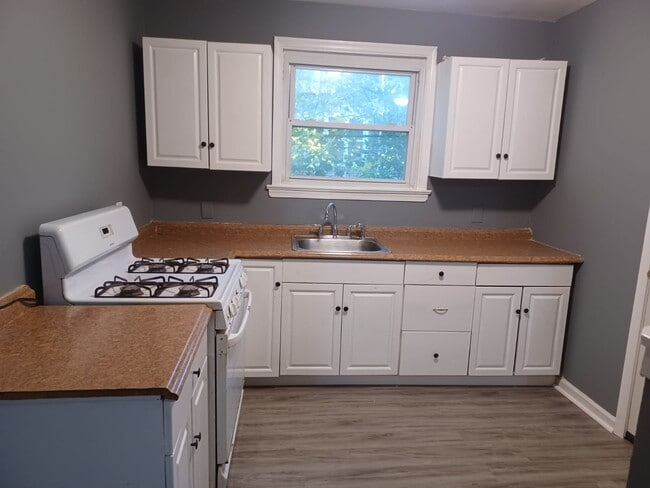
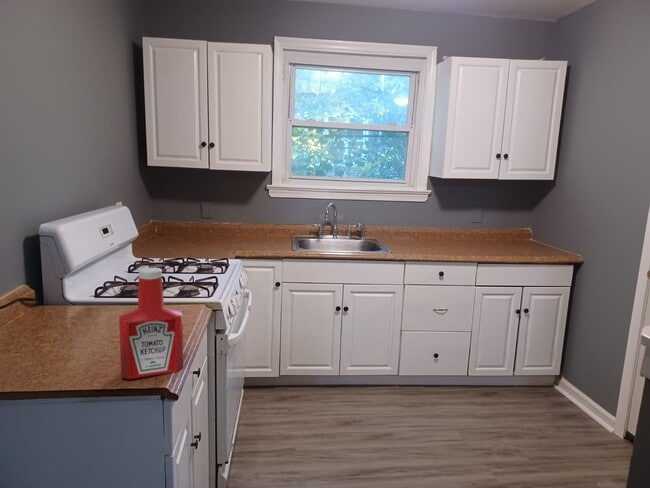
+ soap bottle [118,267,184,380]
